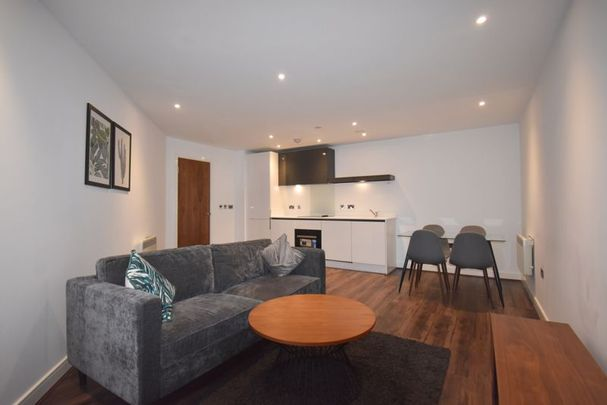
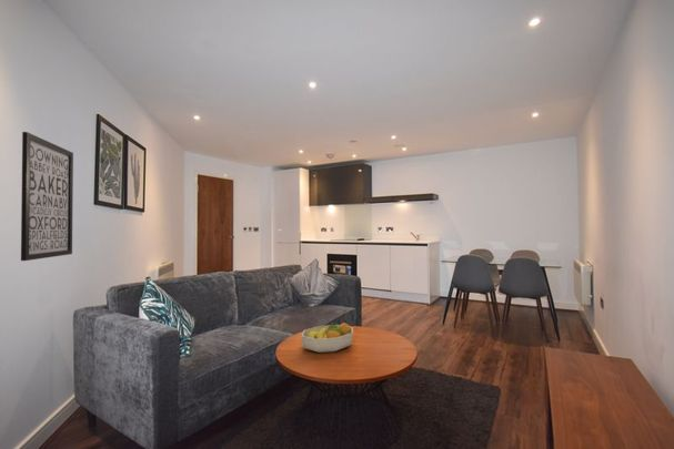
+ fruit bowl [301,322,354,354]
+ wall art [20,131,74,262]
